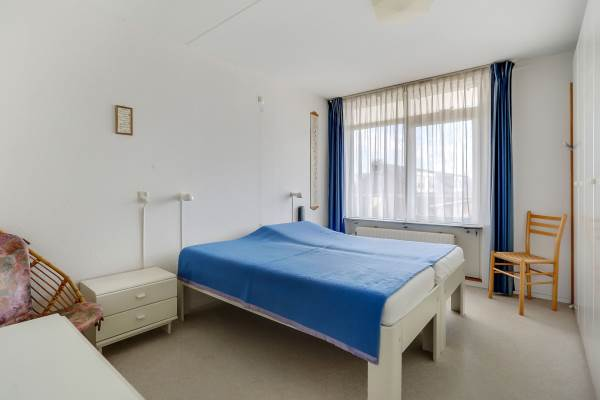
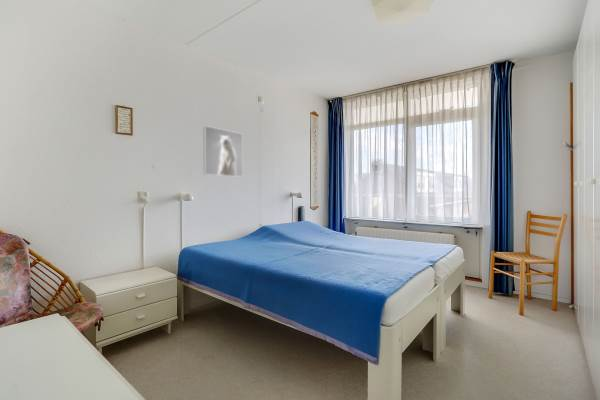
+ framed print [203,125,244,178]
